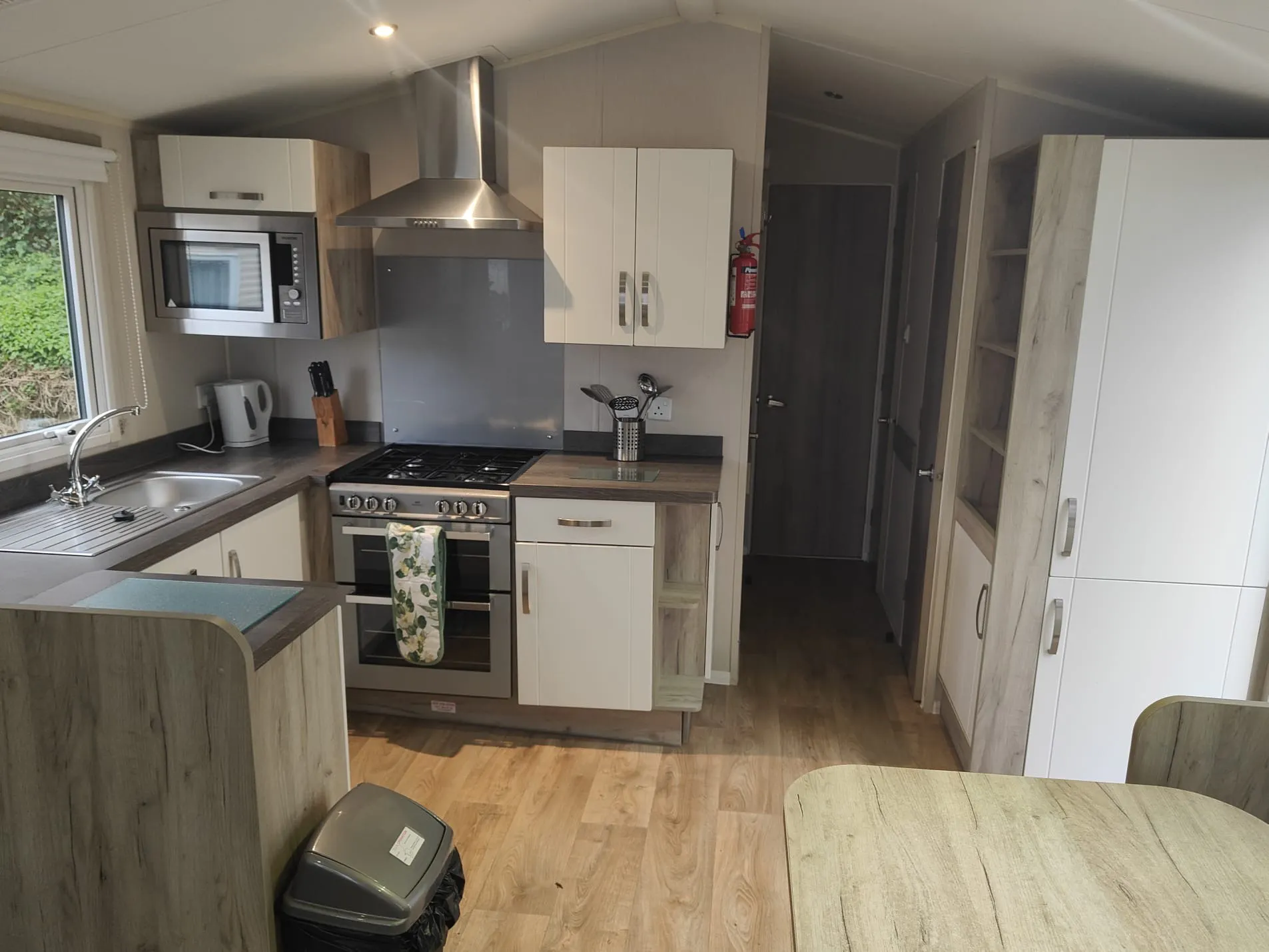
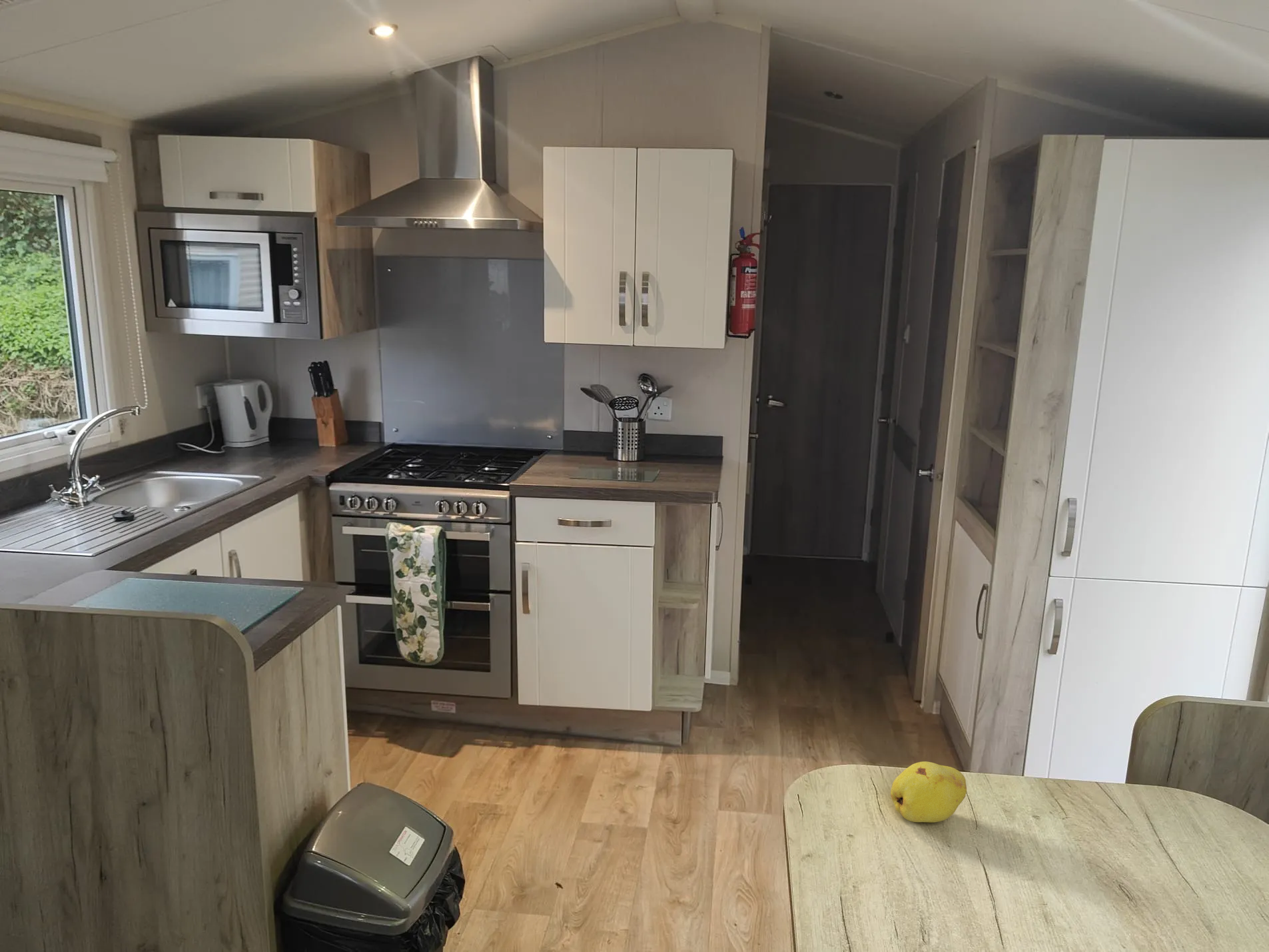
+ fruit [890,761,967,823]
